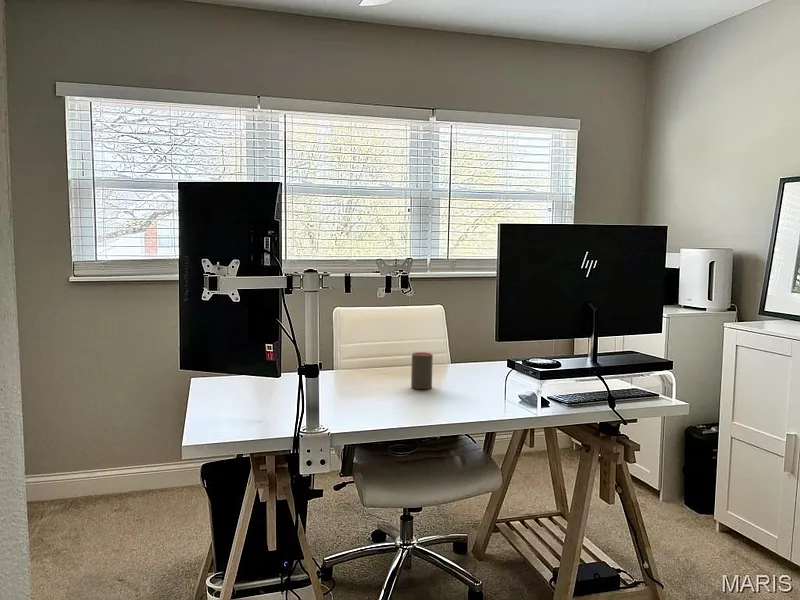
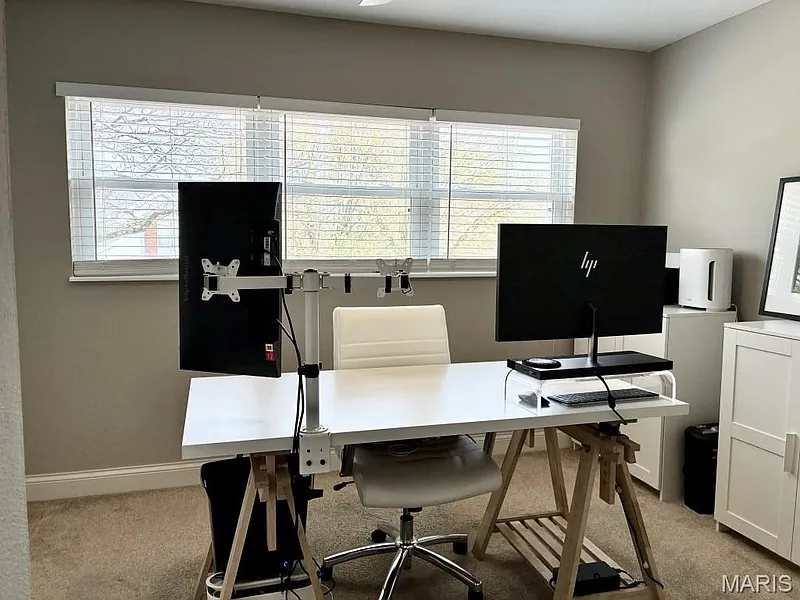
- cup [410,351,434,390]
